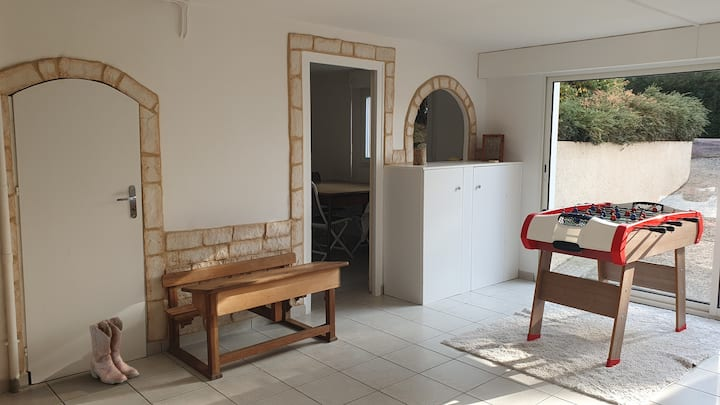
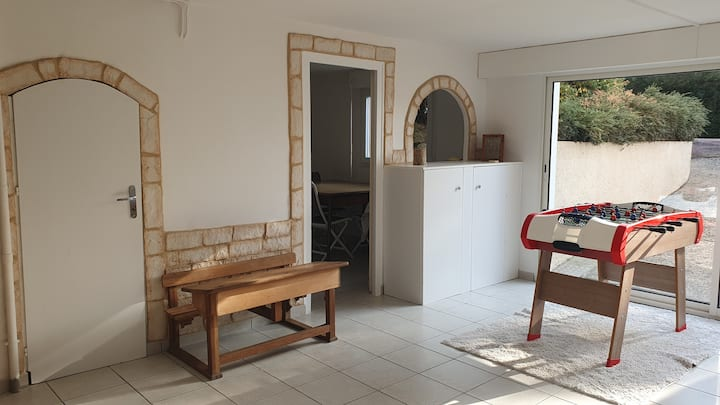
- boots [89,316,140,385]
